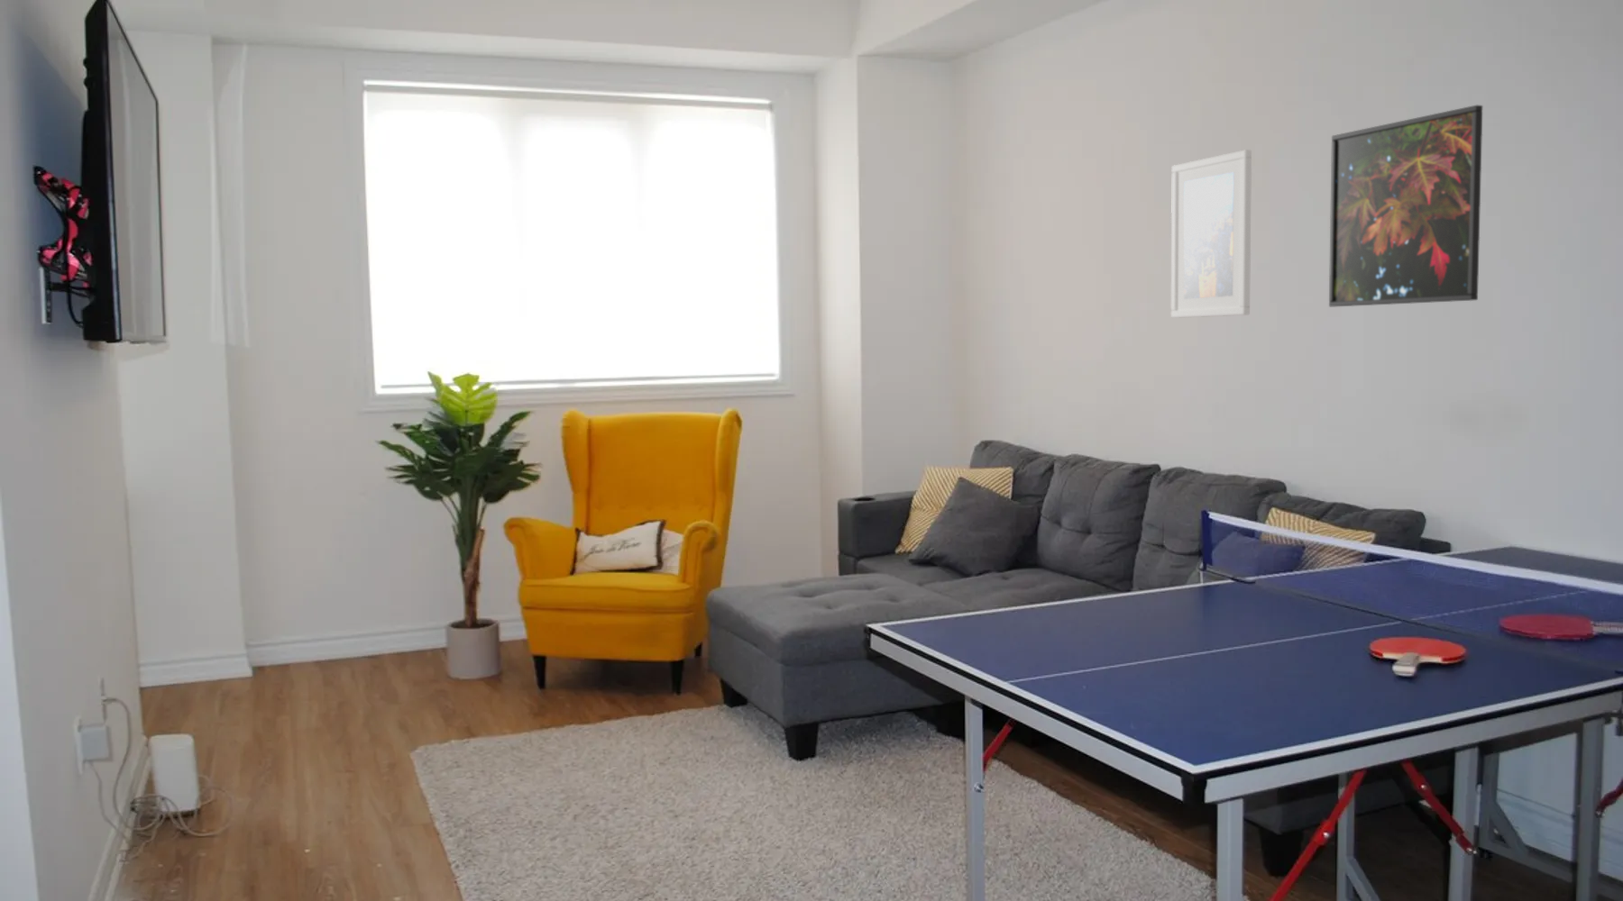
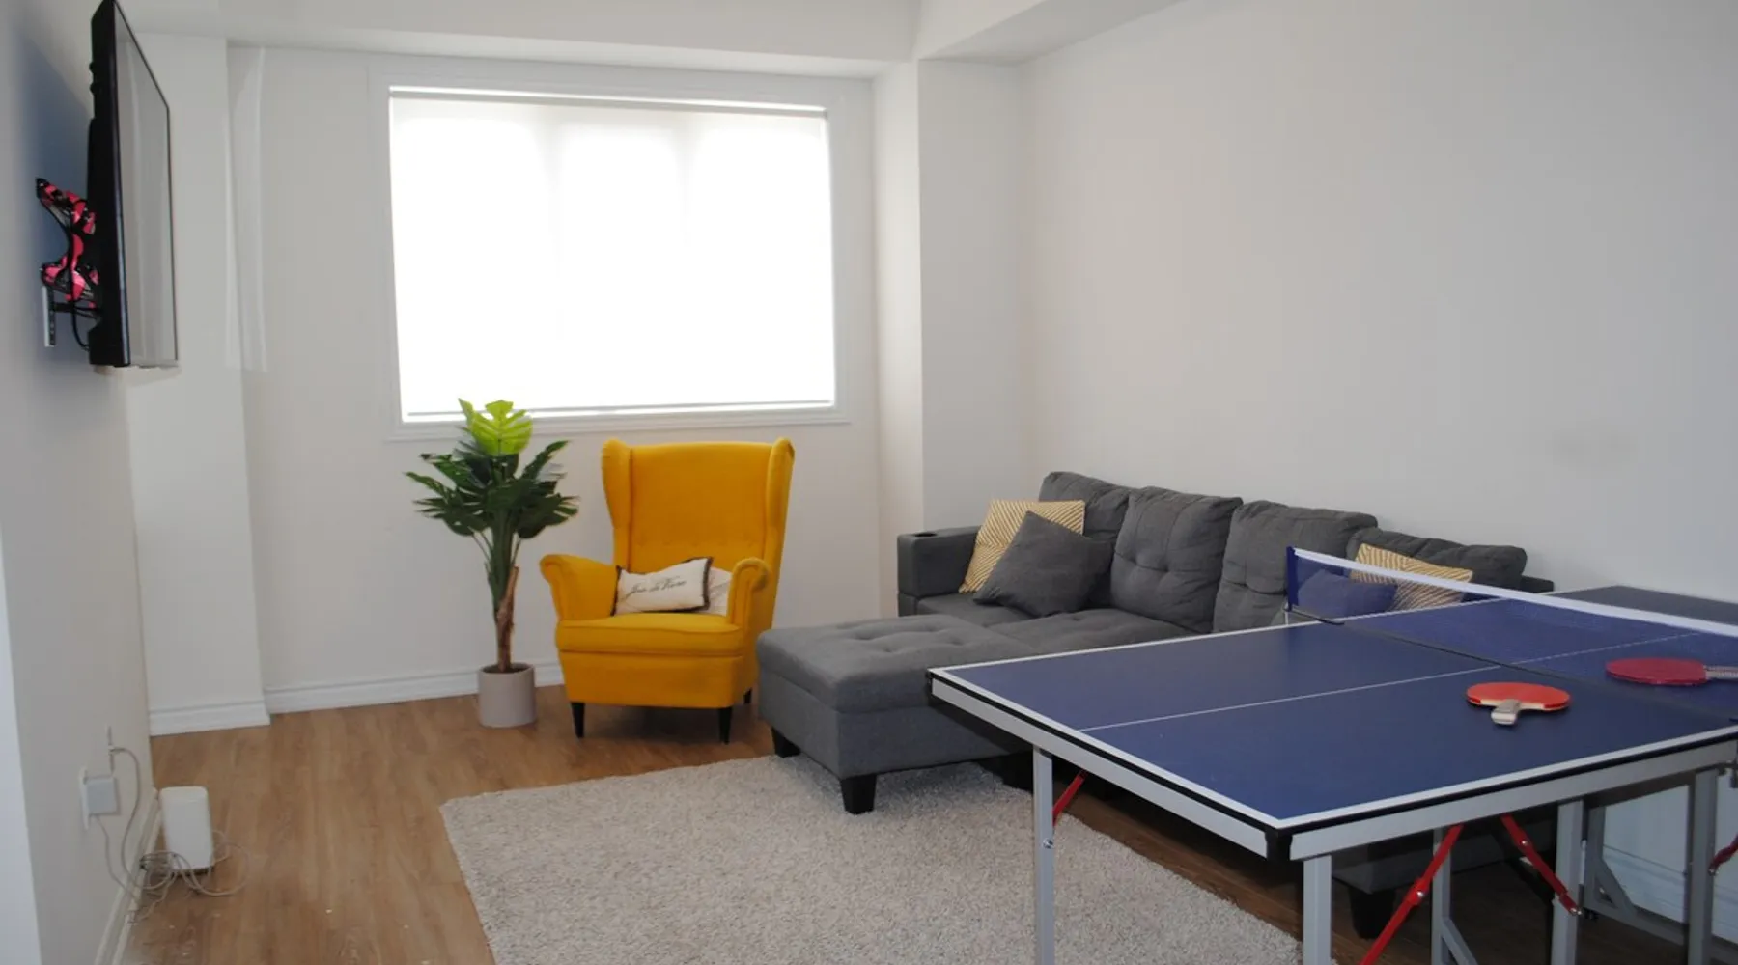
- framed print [1170,149,1252,318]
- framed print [1328,104,1483,307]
